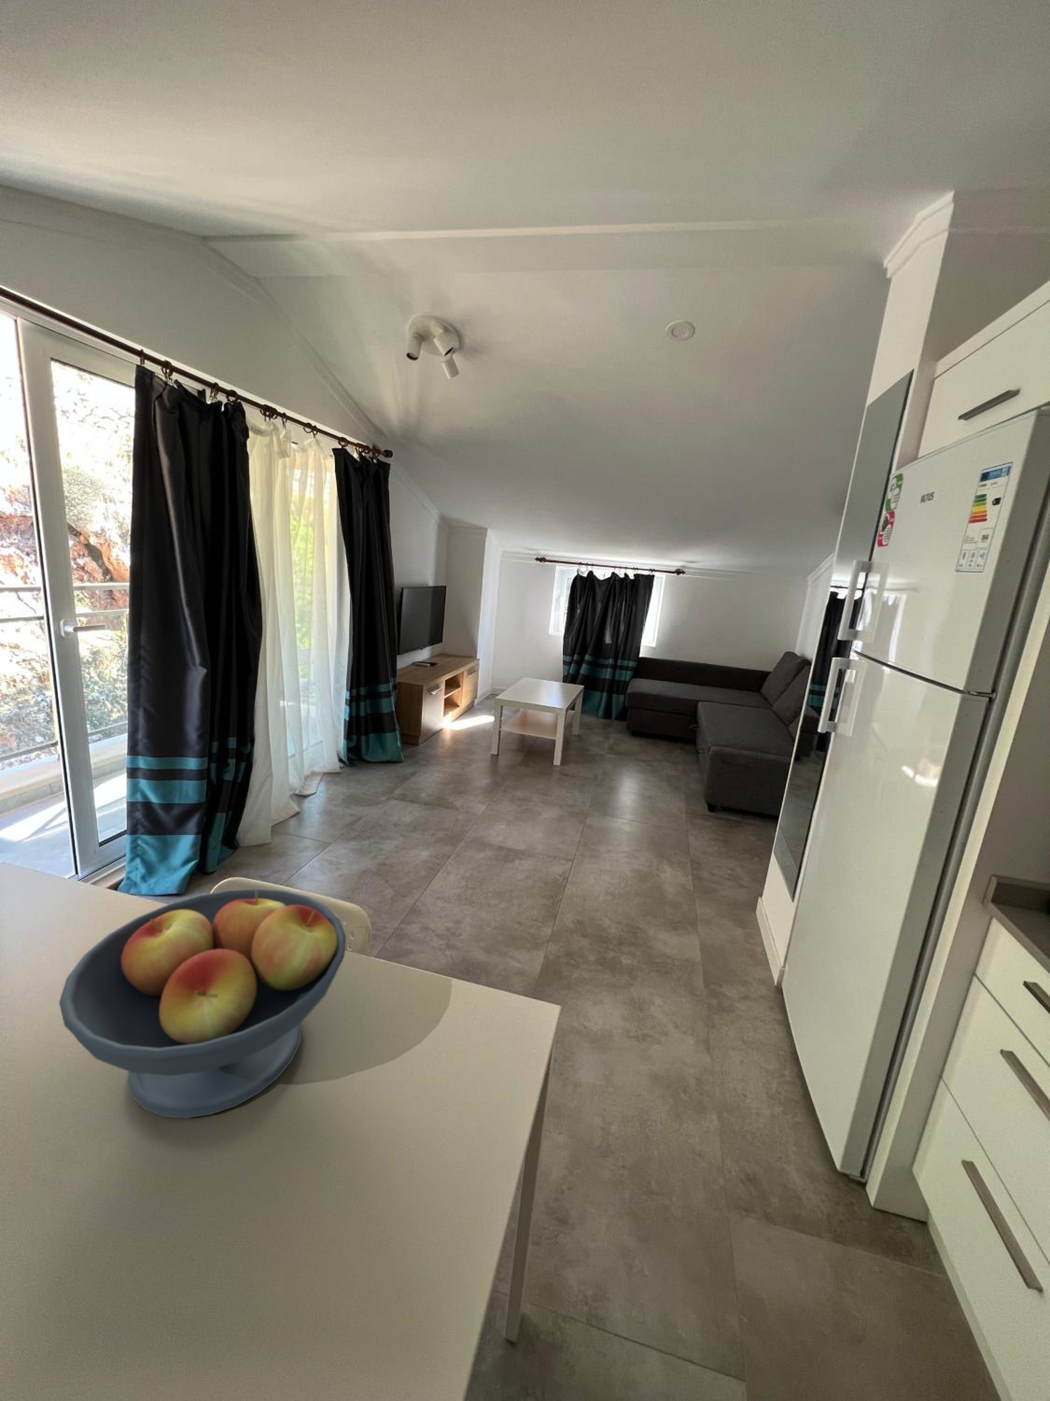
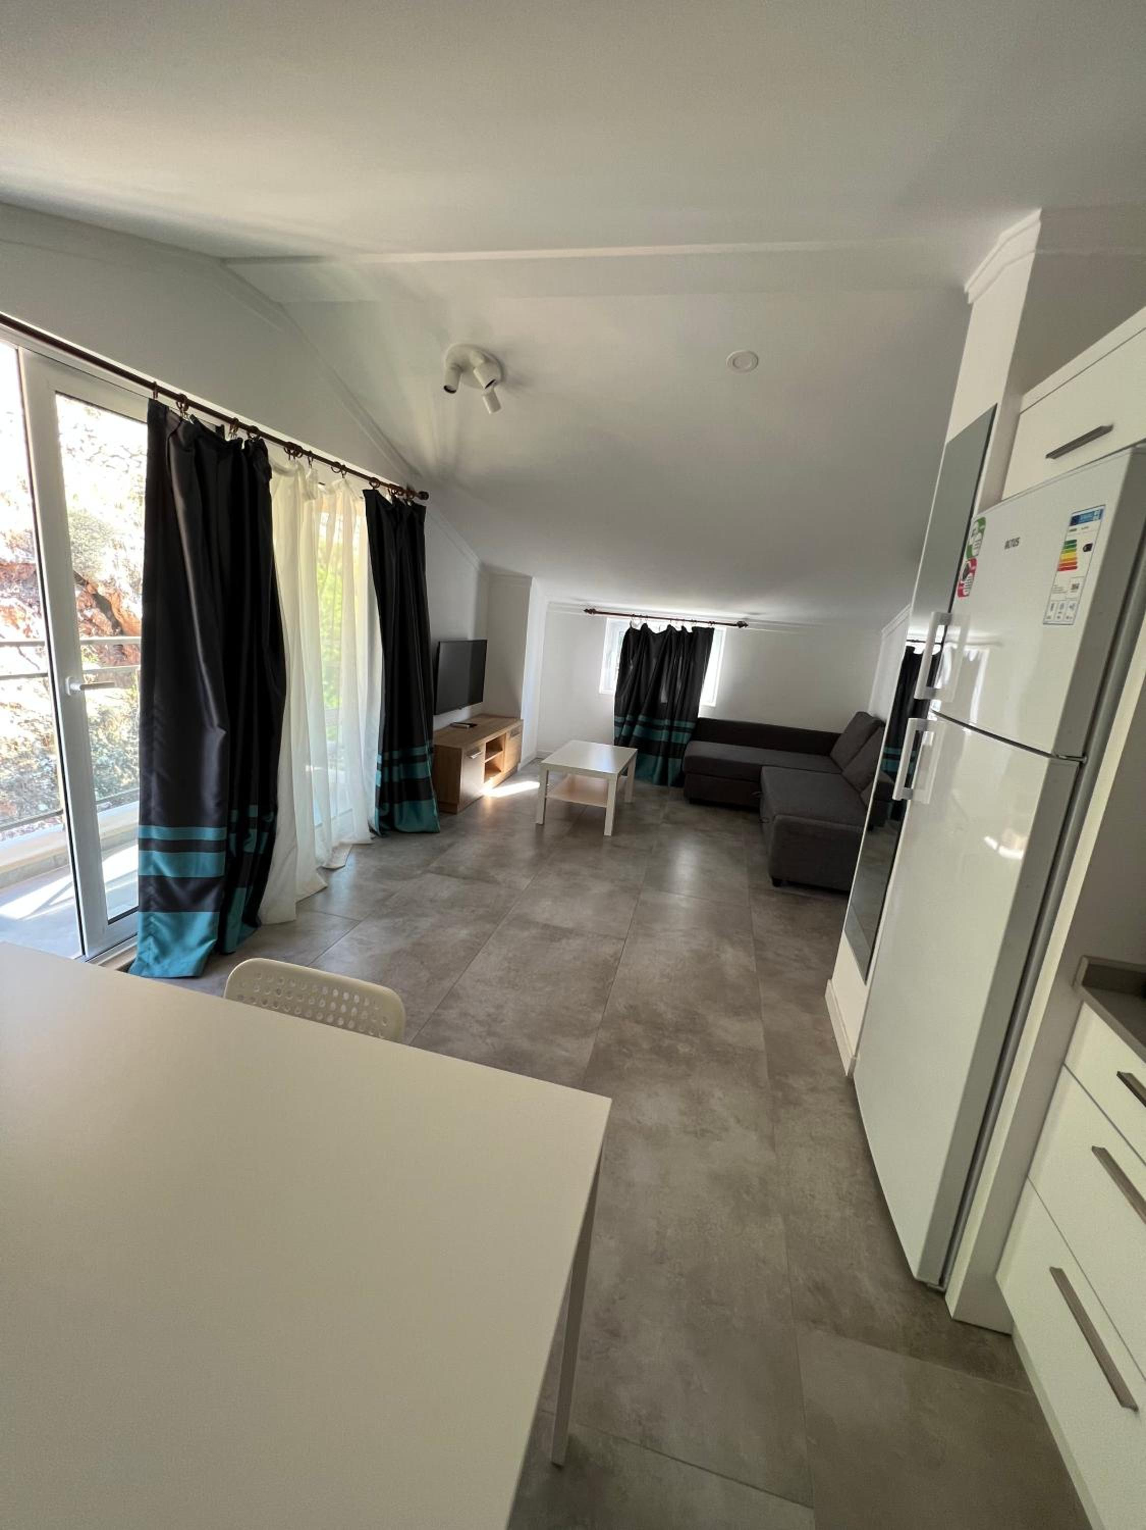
- fruit bowl [58,888,346,1119]
